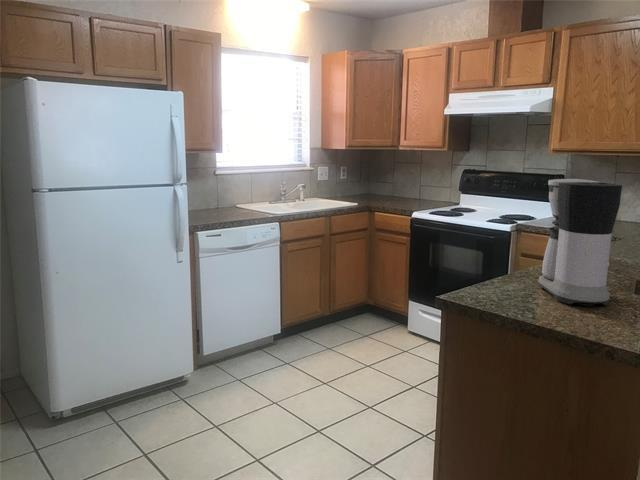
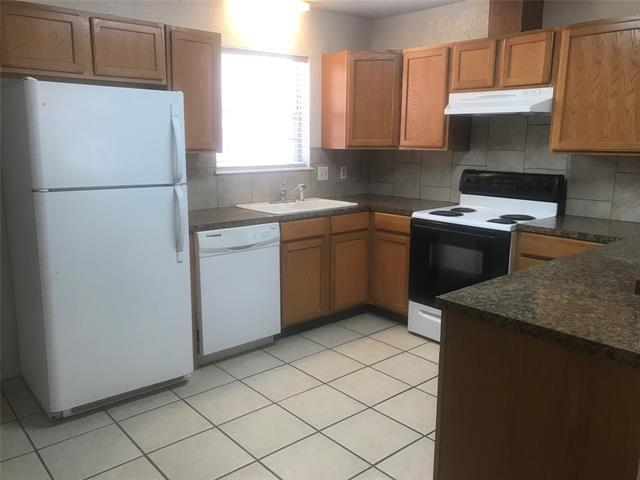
- coffee maker [538,178,623,307]
